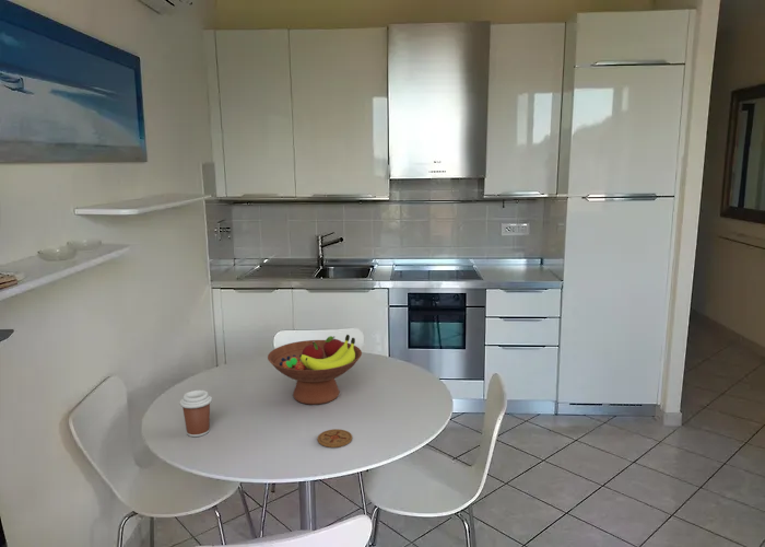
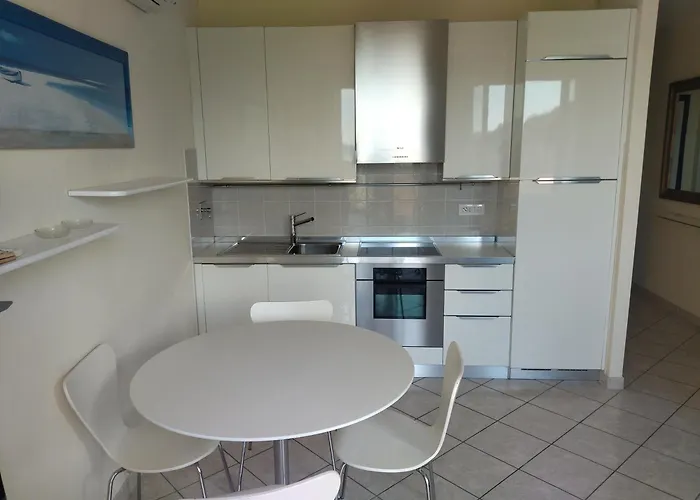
- fruit bowl [267,334,363,406]
- coffee cup [179,388,213,438]
- coaster [317,428,353,449]
